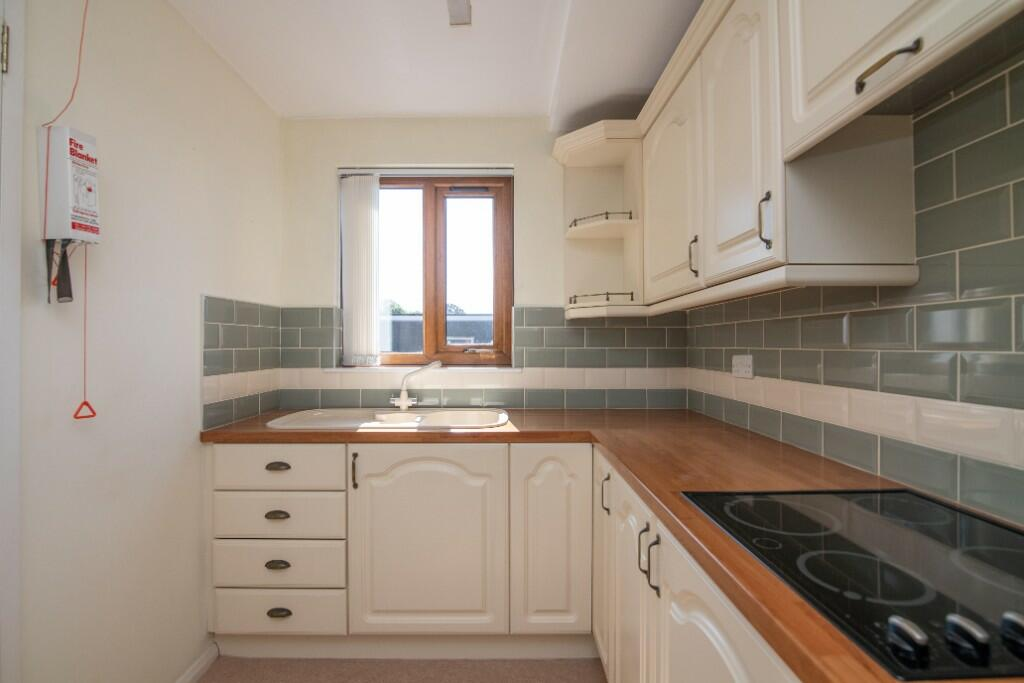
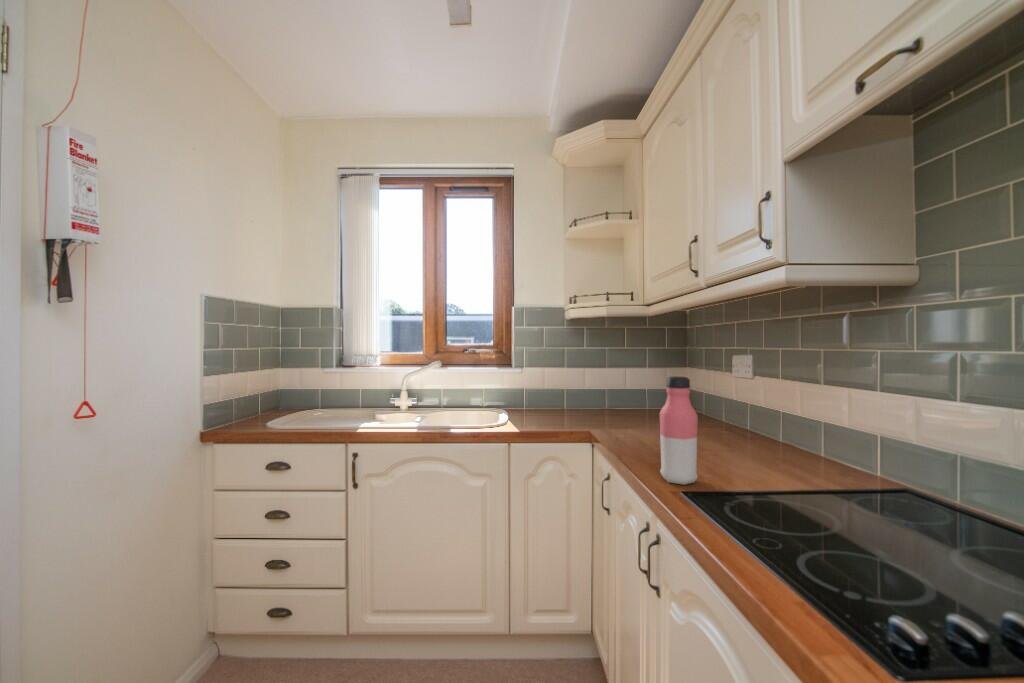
+ water bottle [659,375,699,486]
